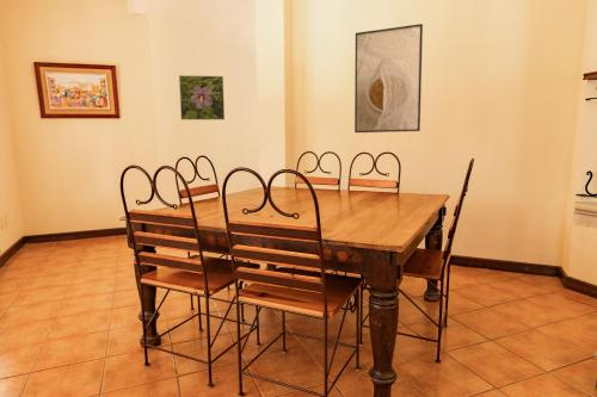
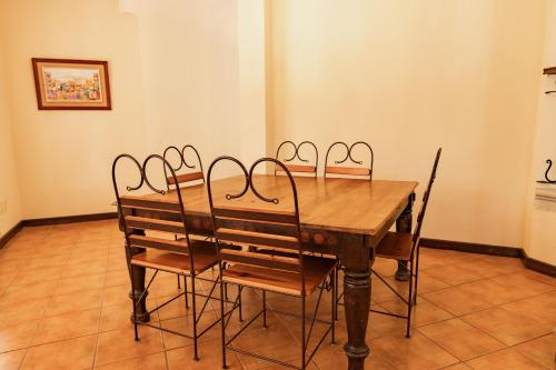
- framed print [353,23,424,134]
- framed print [178,74,226,122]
